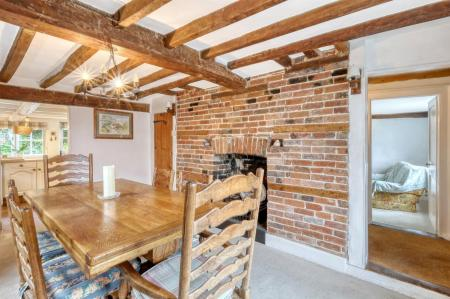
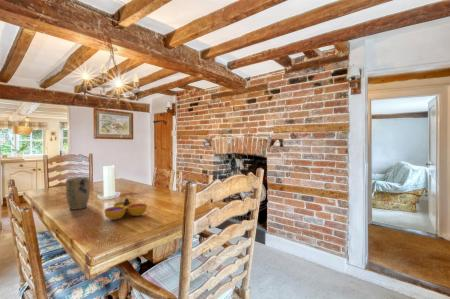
+ decorative bowl [103,197,148,221]
+ plant pot [65,176,91,211]
